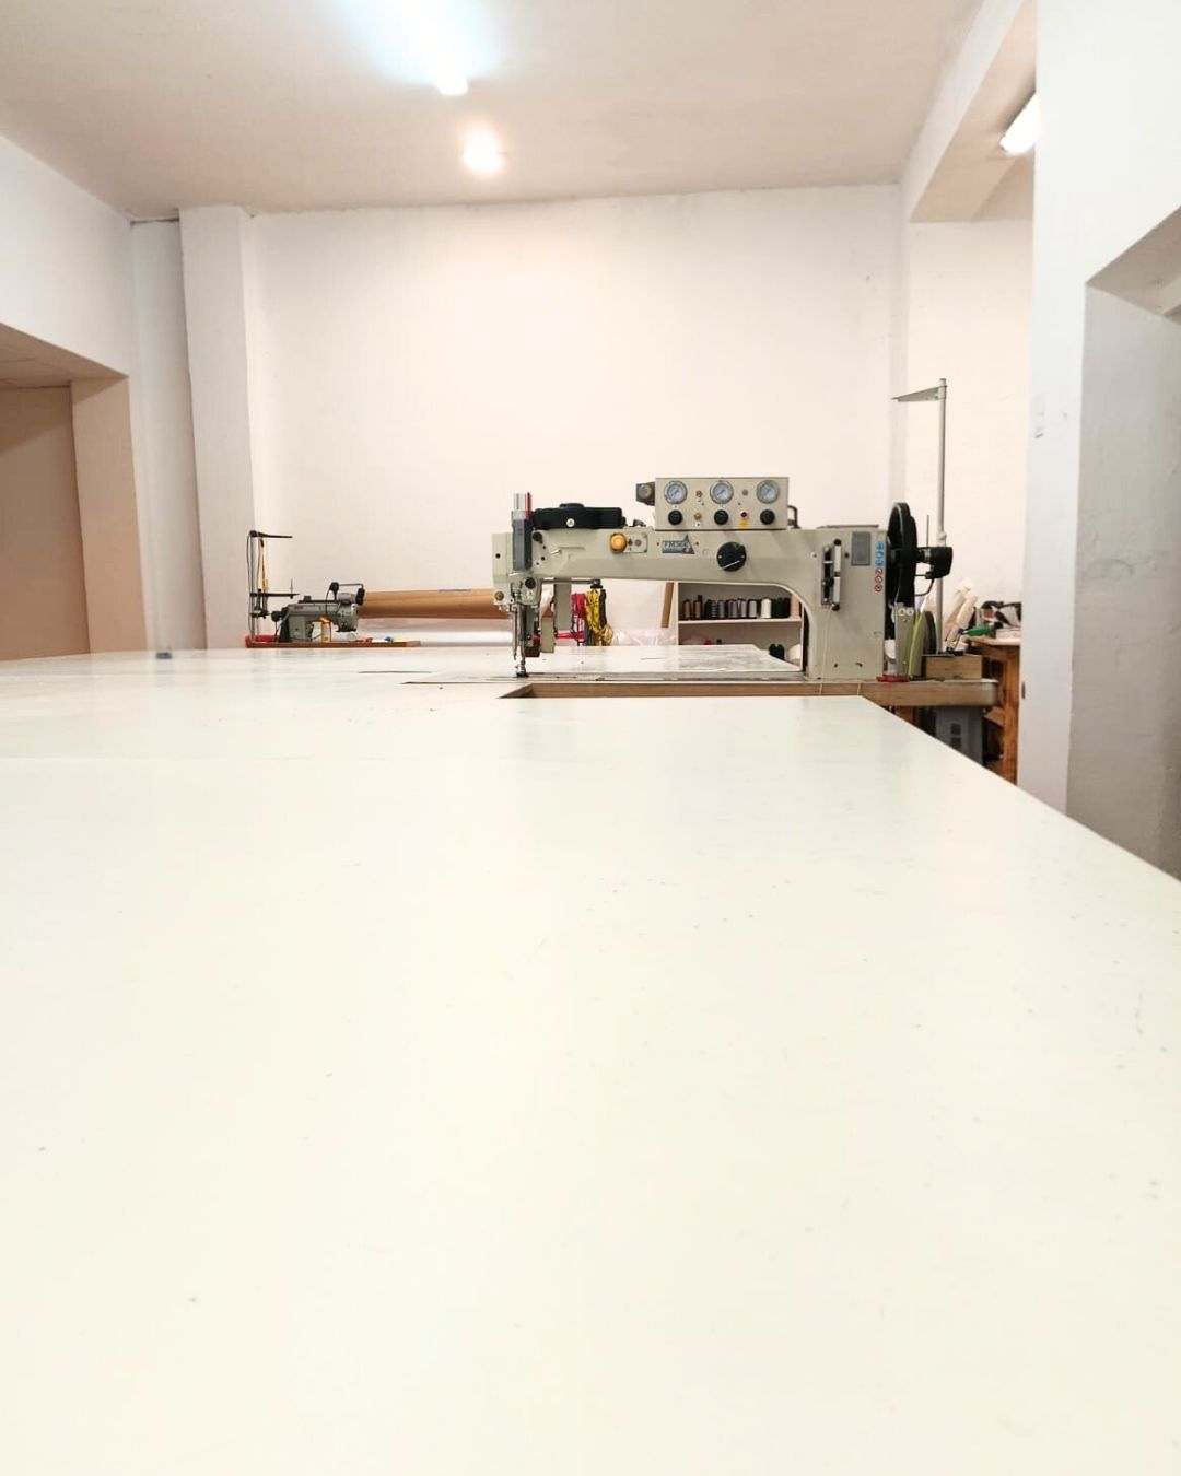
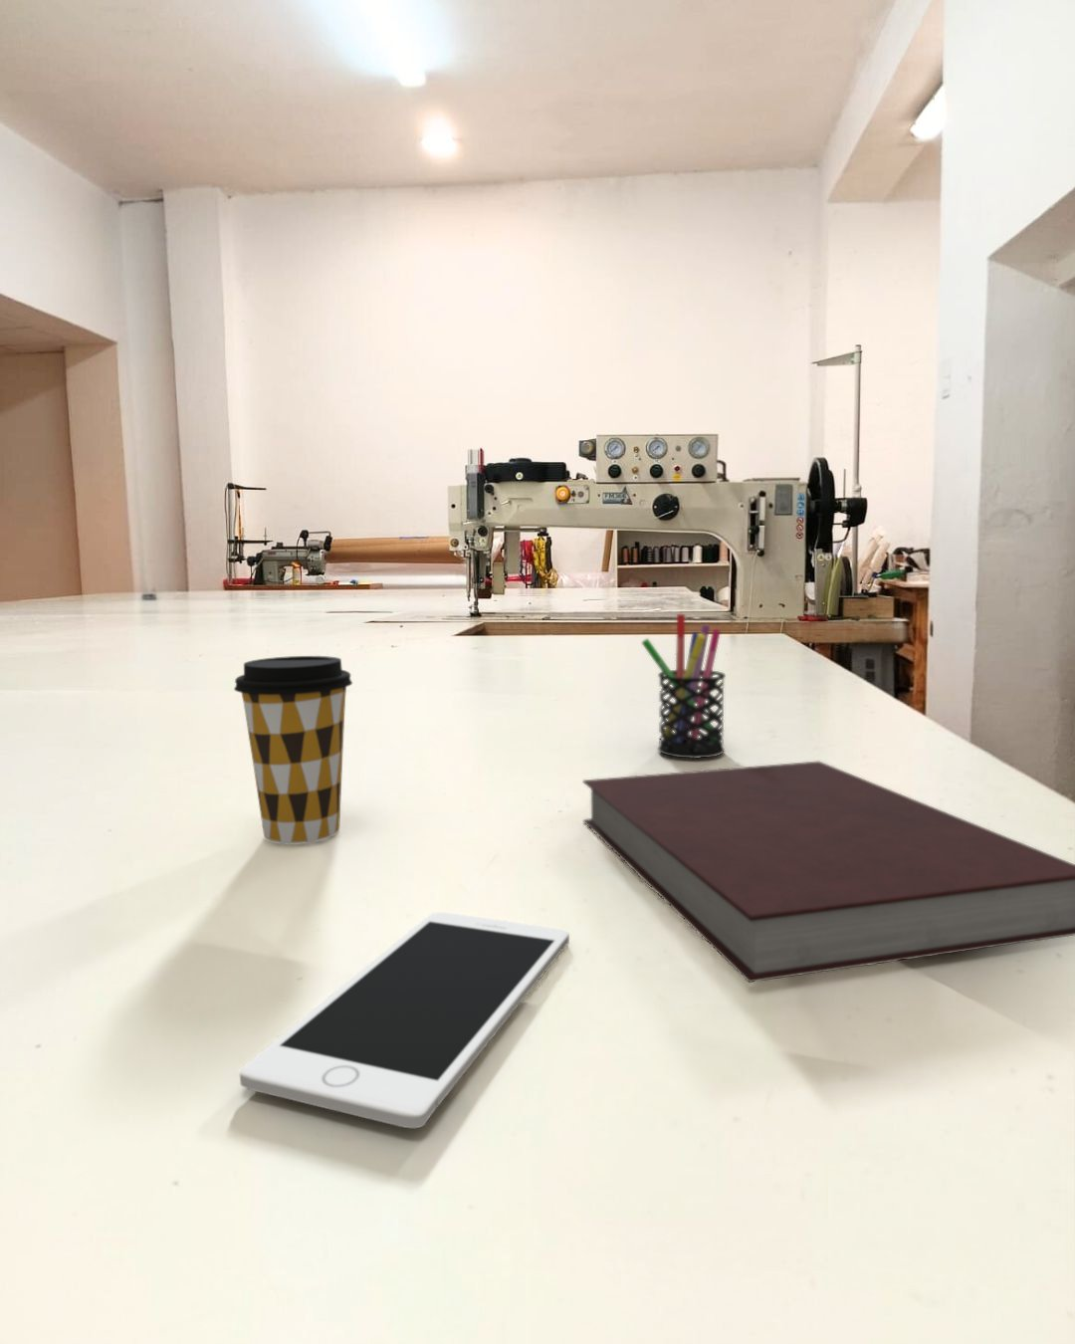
+ notebook [581,759,1075,984]
+ cell phone [238,911,570,1130]
+ pen holder [640,613,726,759]
+ coffee cup [233,655,353,845]
